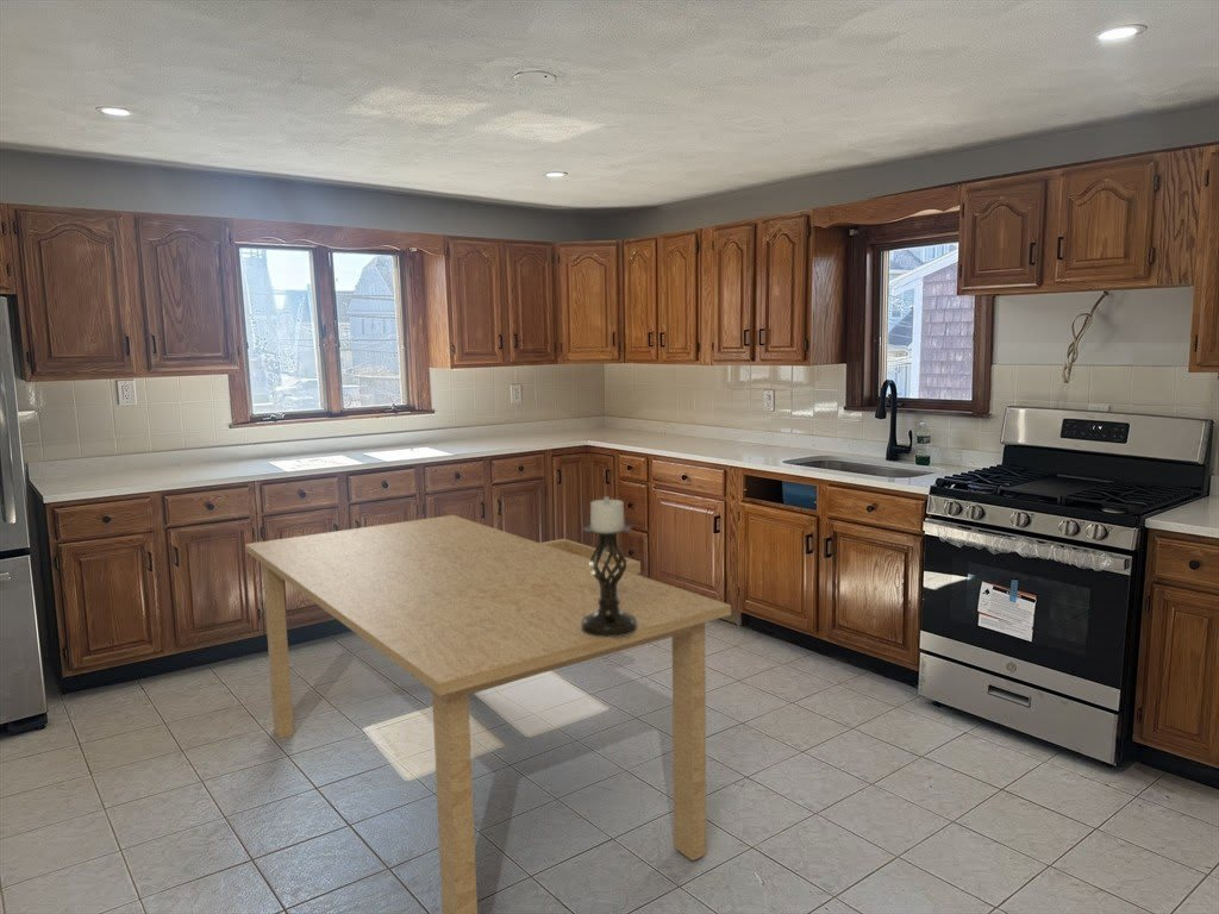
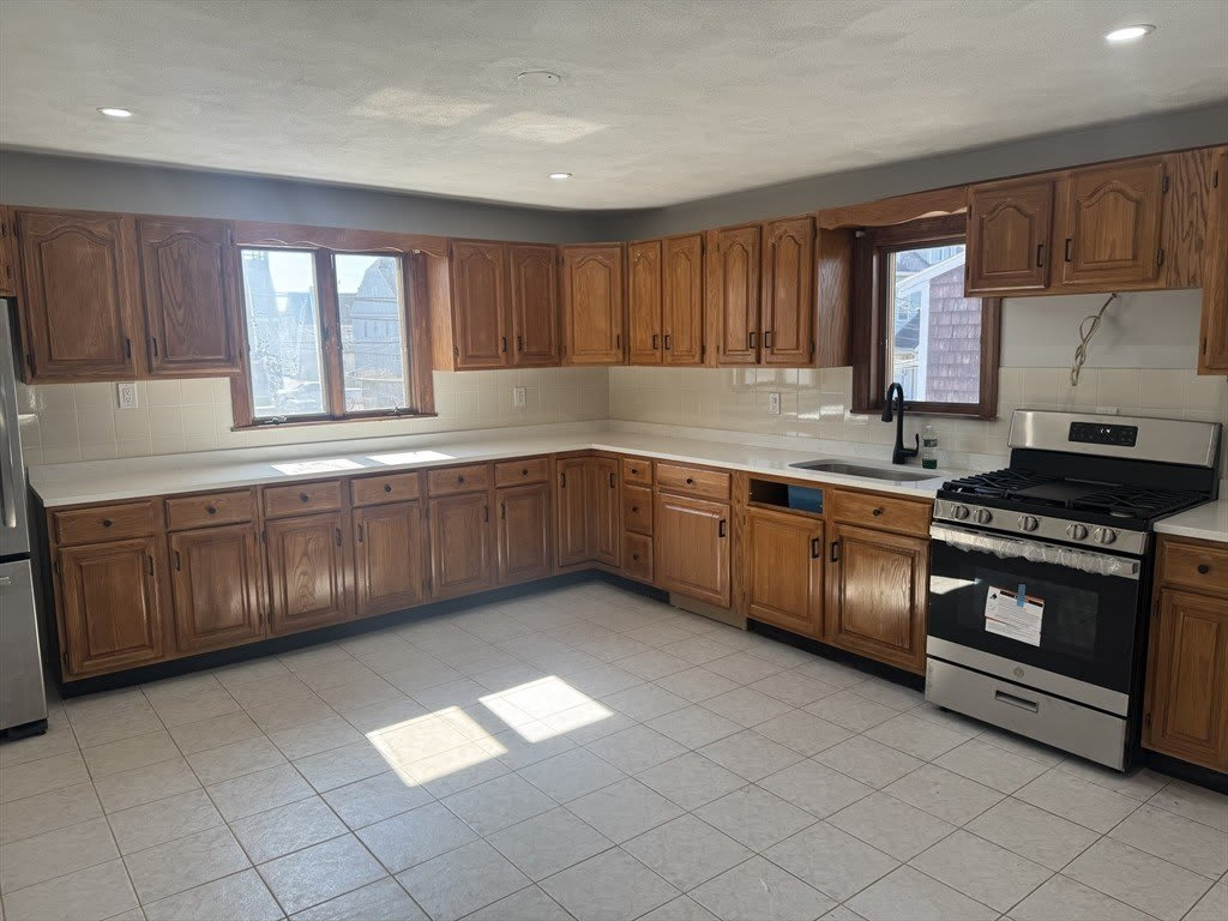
- candle holder [581,495,638,638]
- dining table [244,514,732,914]
